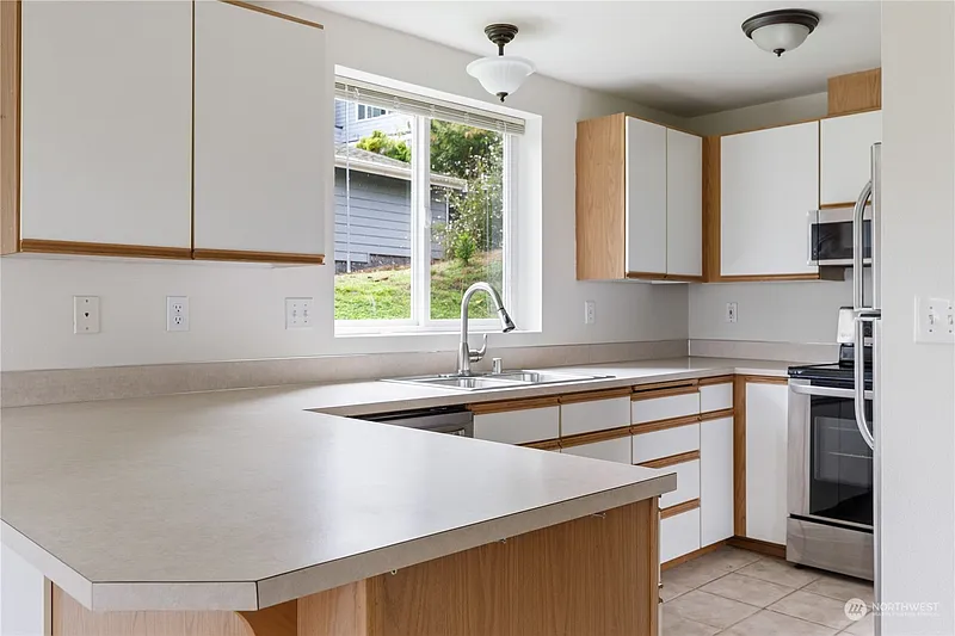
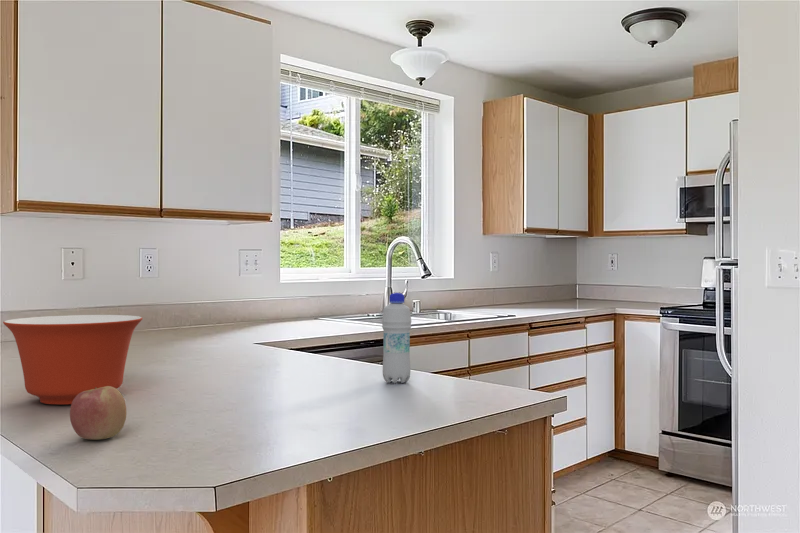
+ apple [69,386,128,441]
+ mixing bowl [2,314,143,405]
+ bottle [381,292,412,384]
